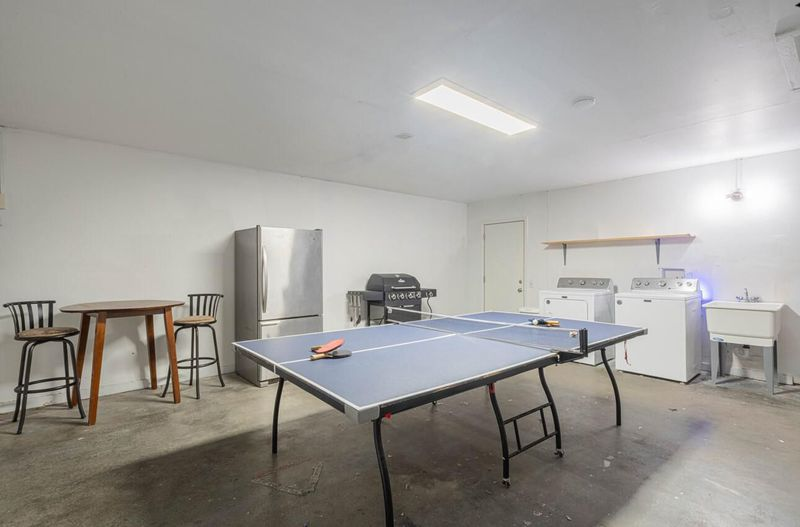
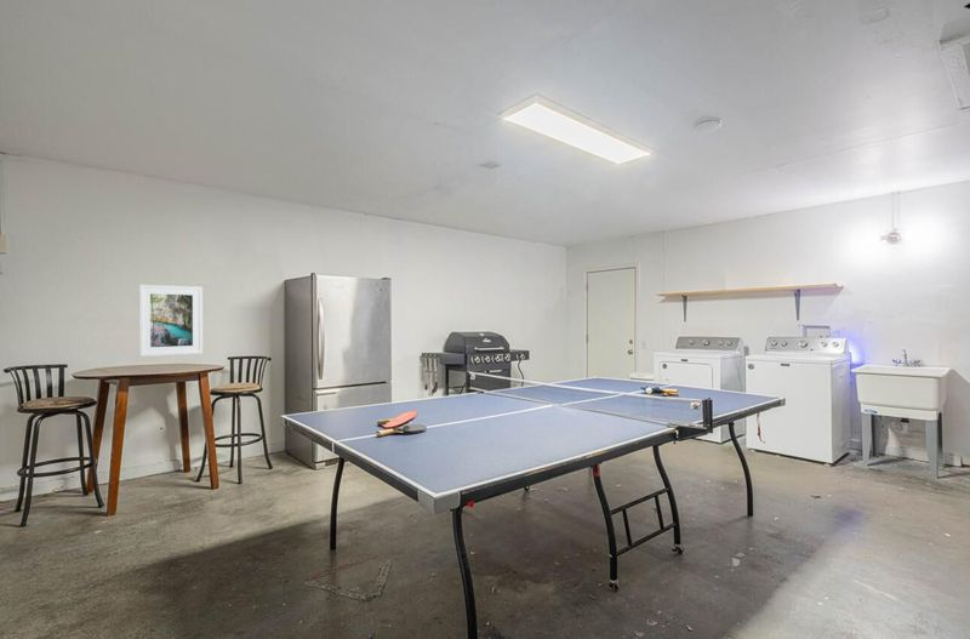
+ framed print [138,284,204,358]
